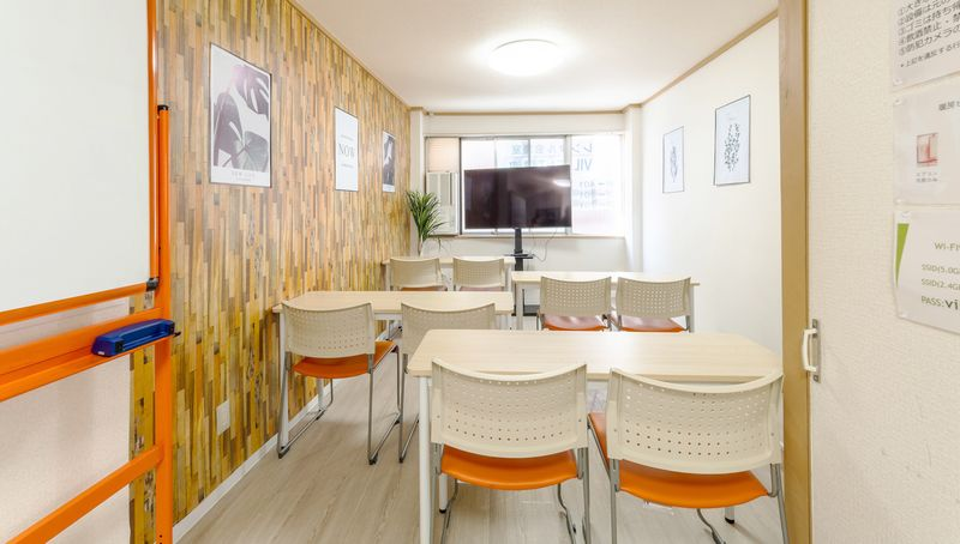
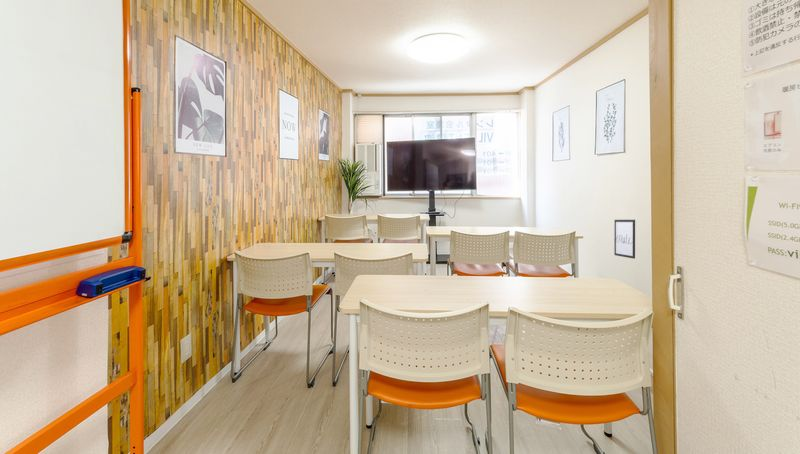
+ wall art [613,219,636,260]
